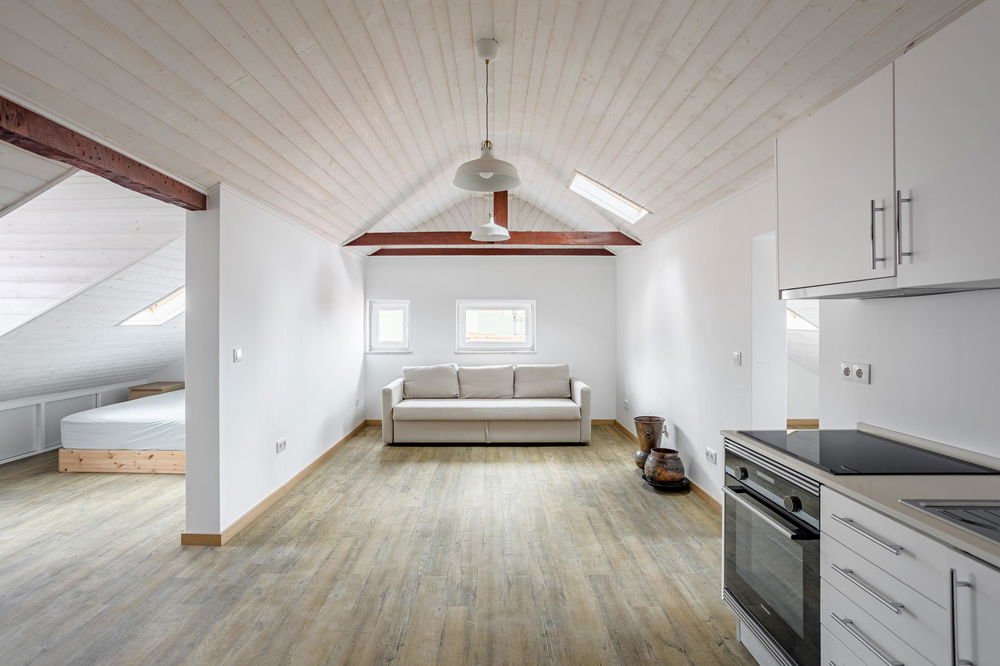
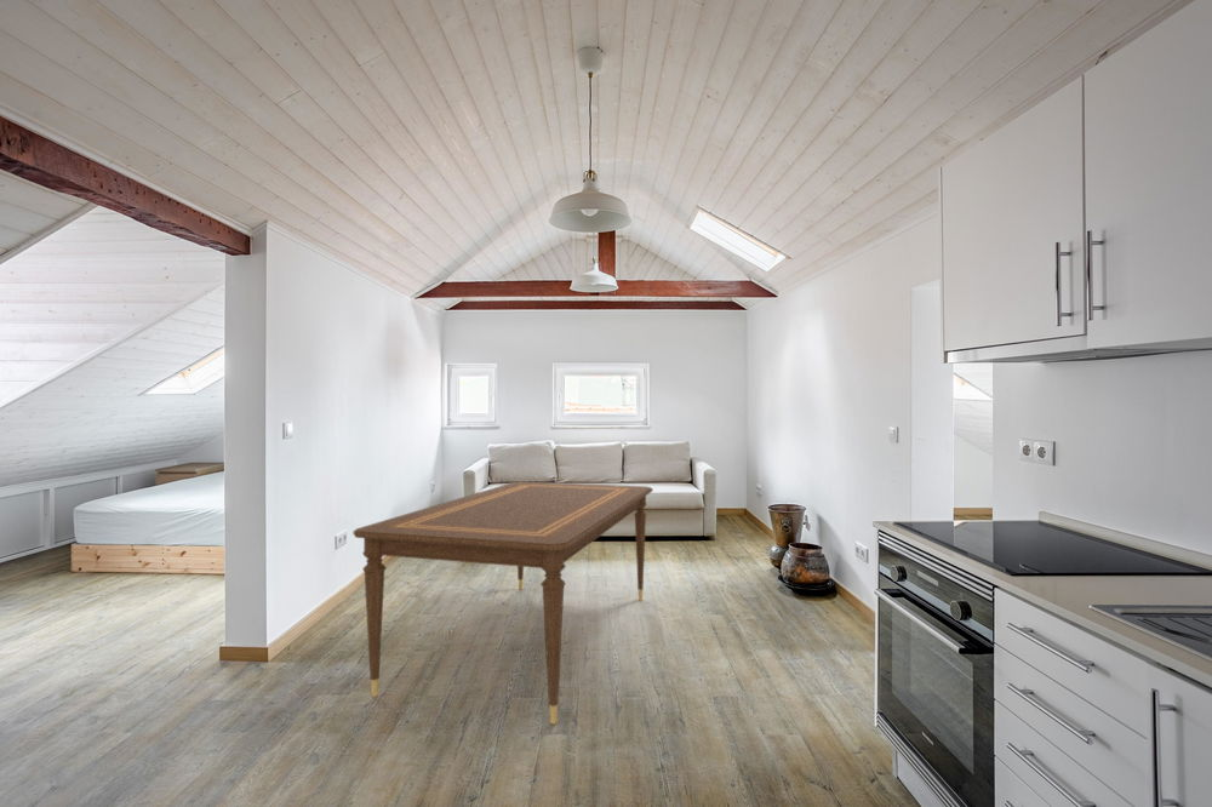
+ dining table [351,481,654,726]
